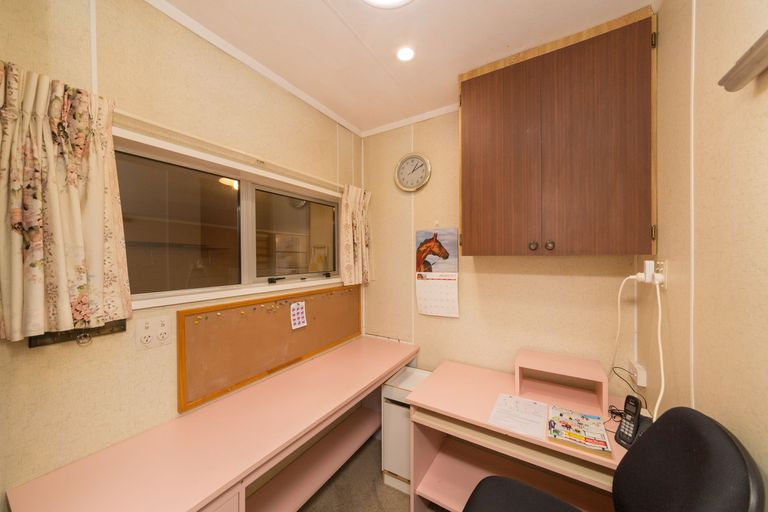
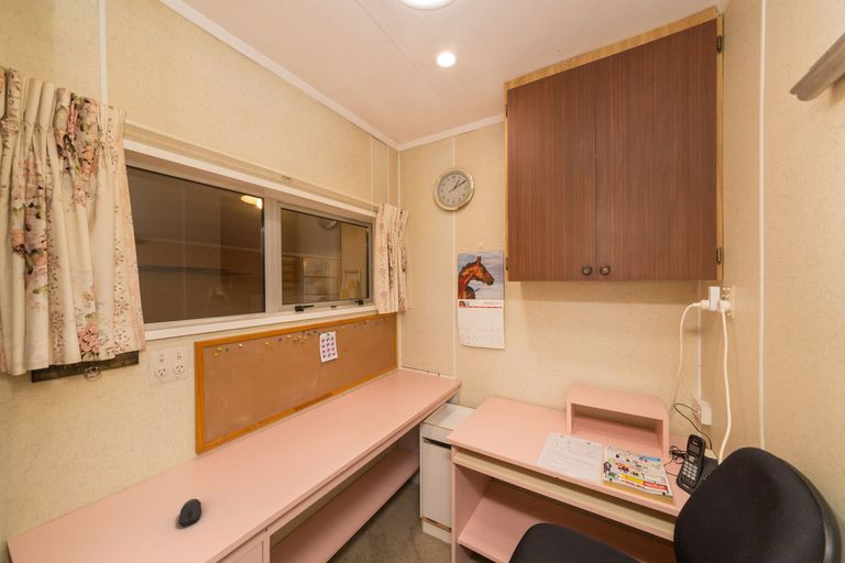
+ computer mouse [178,498,202,527]
